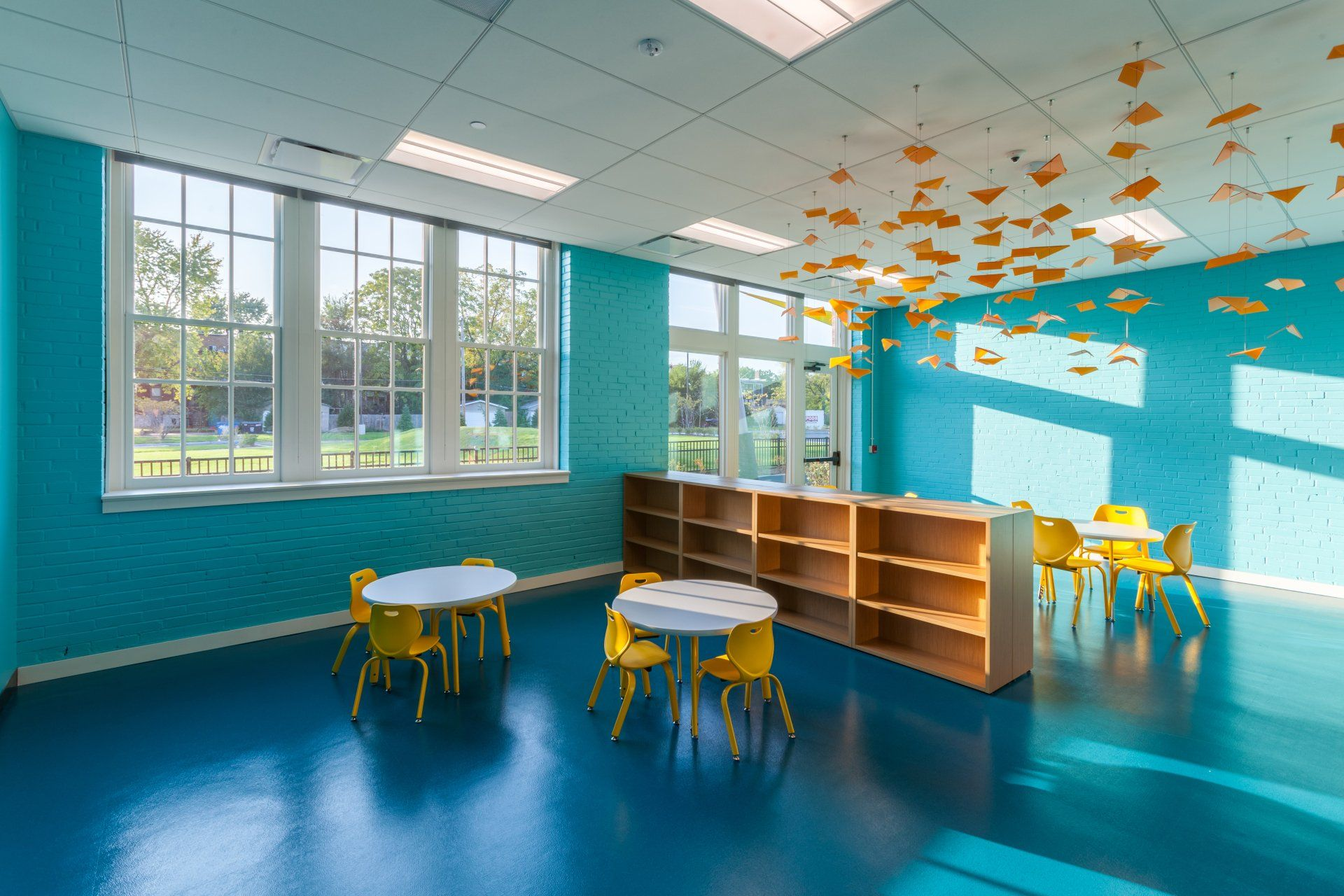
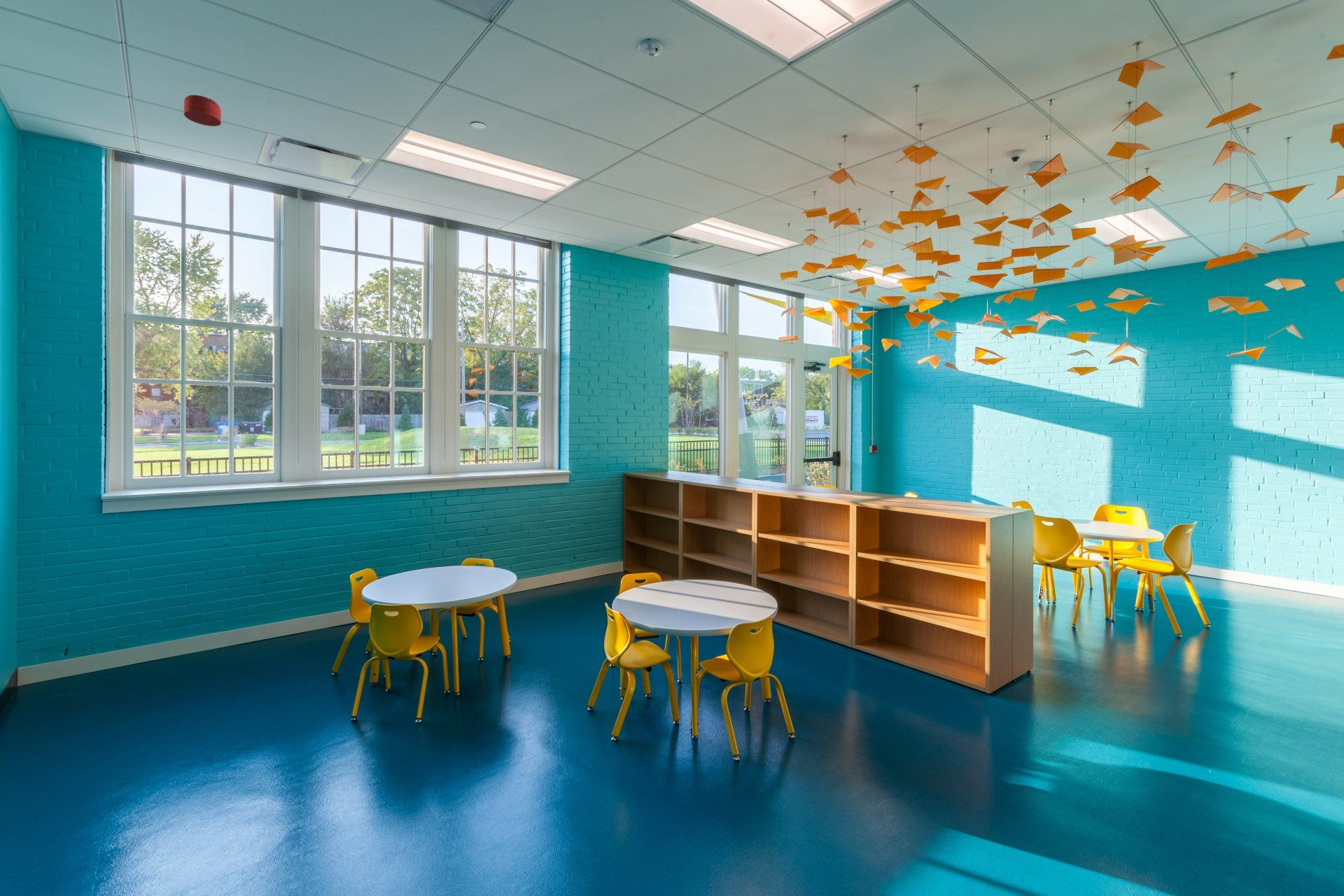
+ smoke detector [183,94,222,127]
